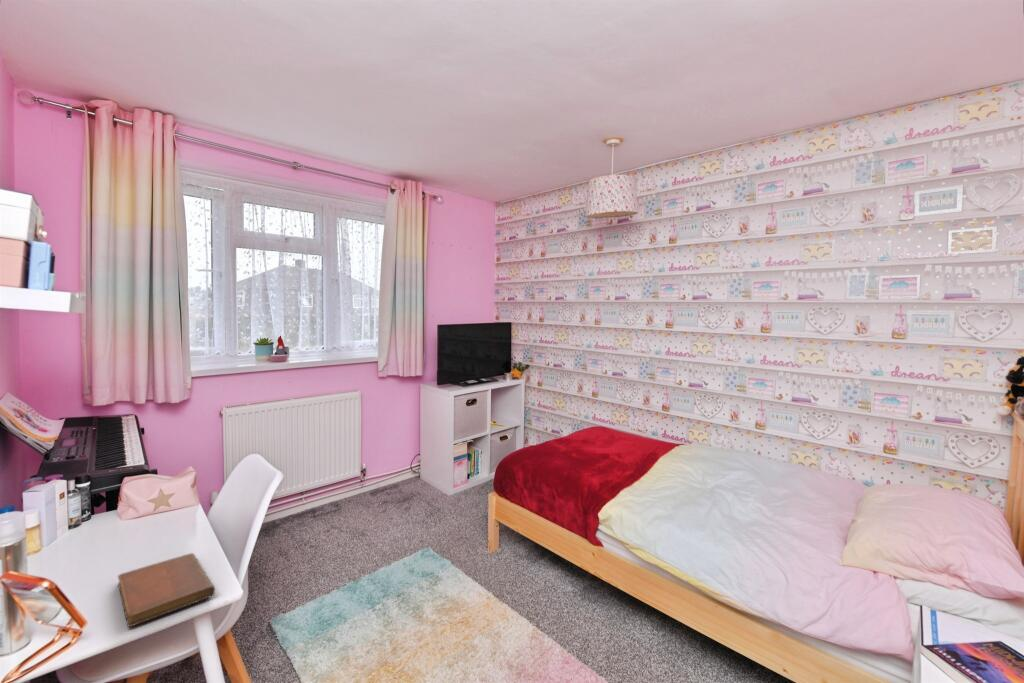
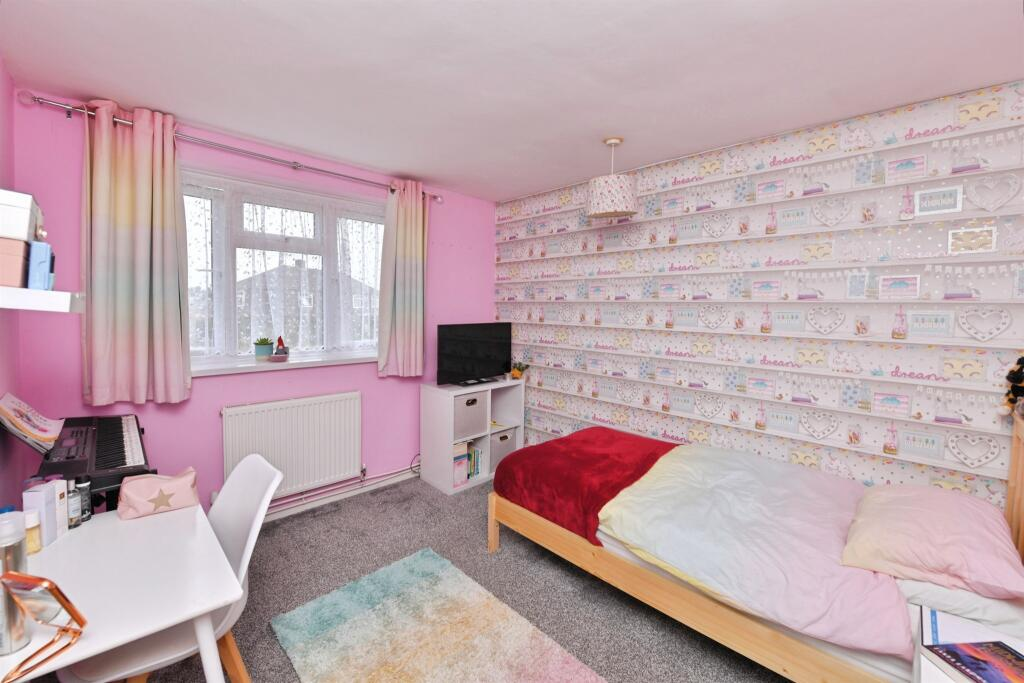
- notebook [117,552,216,628]
